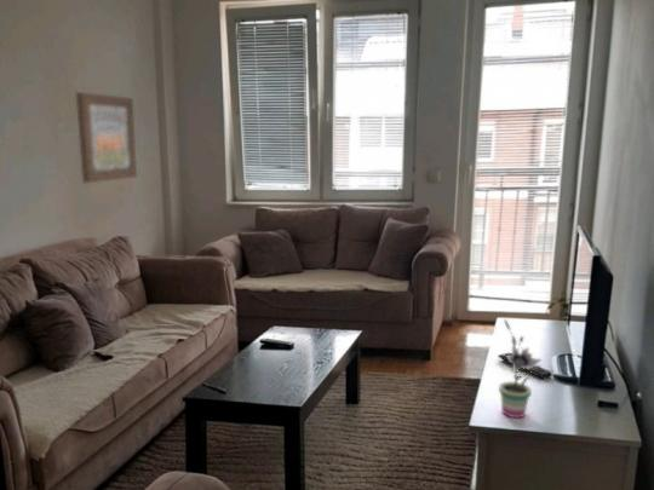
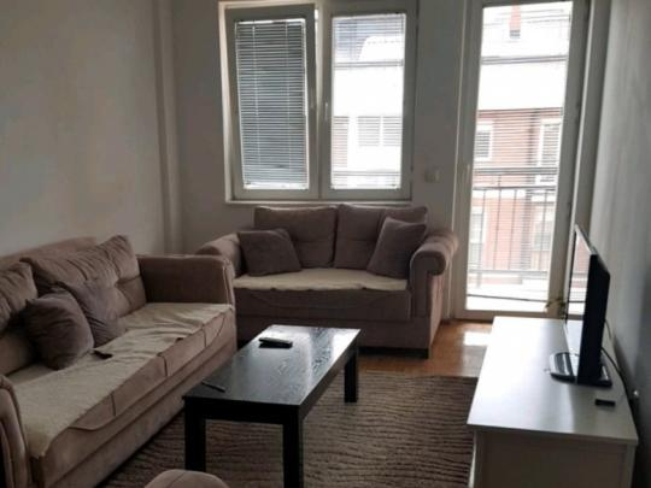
- remote control [497,352,553,380]
- wall art [75,91,138,184]
- potted plant [498,318,544,419]
